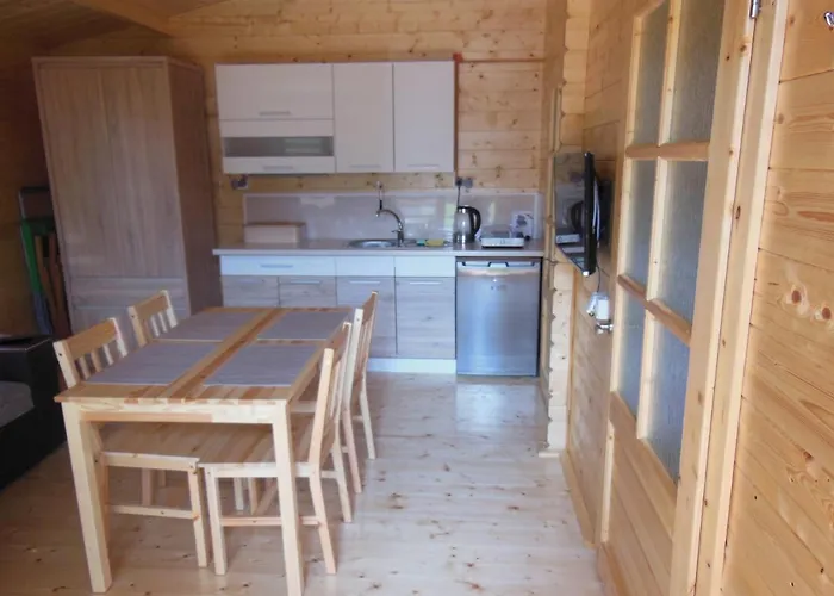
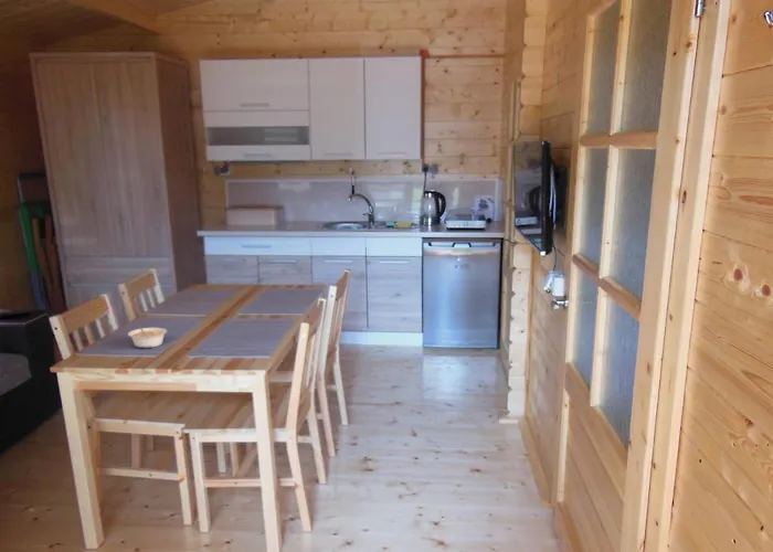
+ legume [127,323,168,349]
